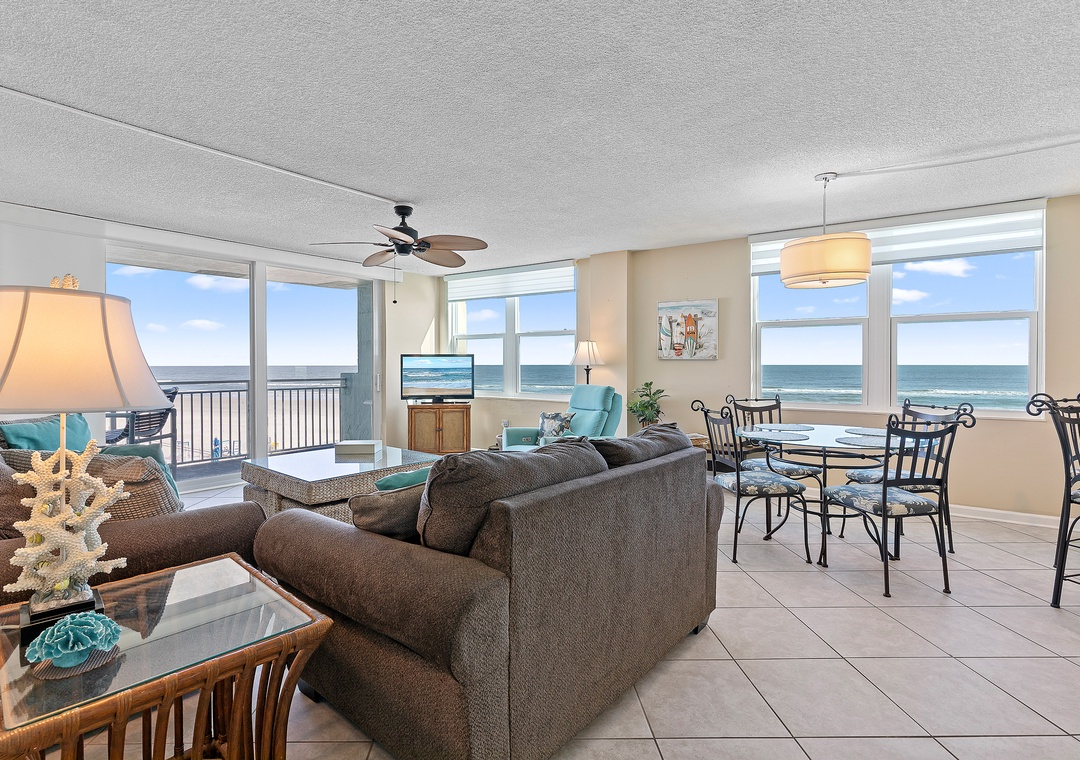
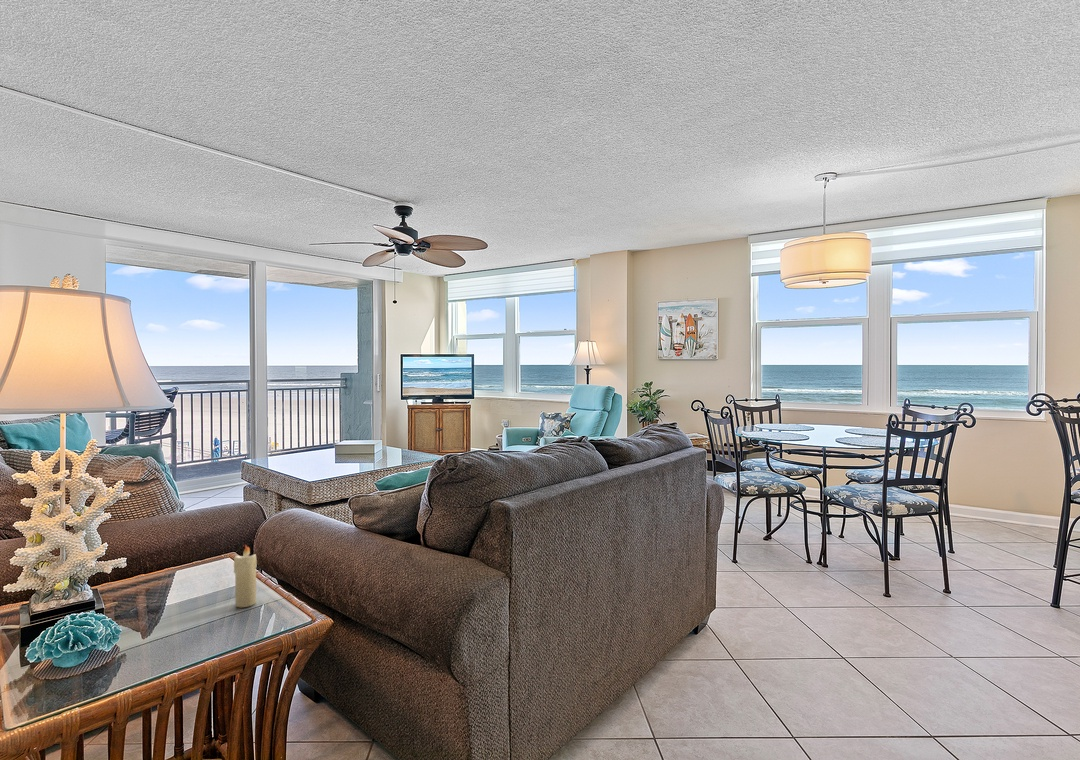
+ candle [233,543,258,608]
